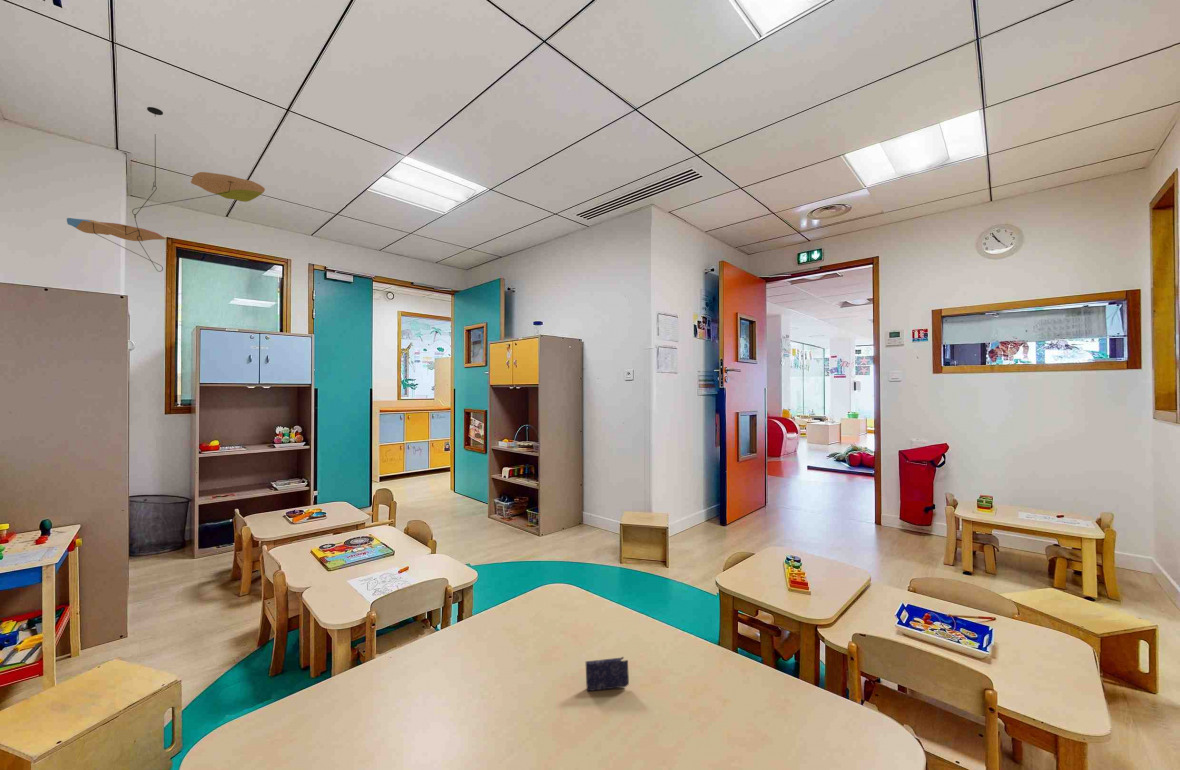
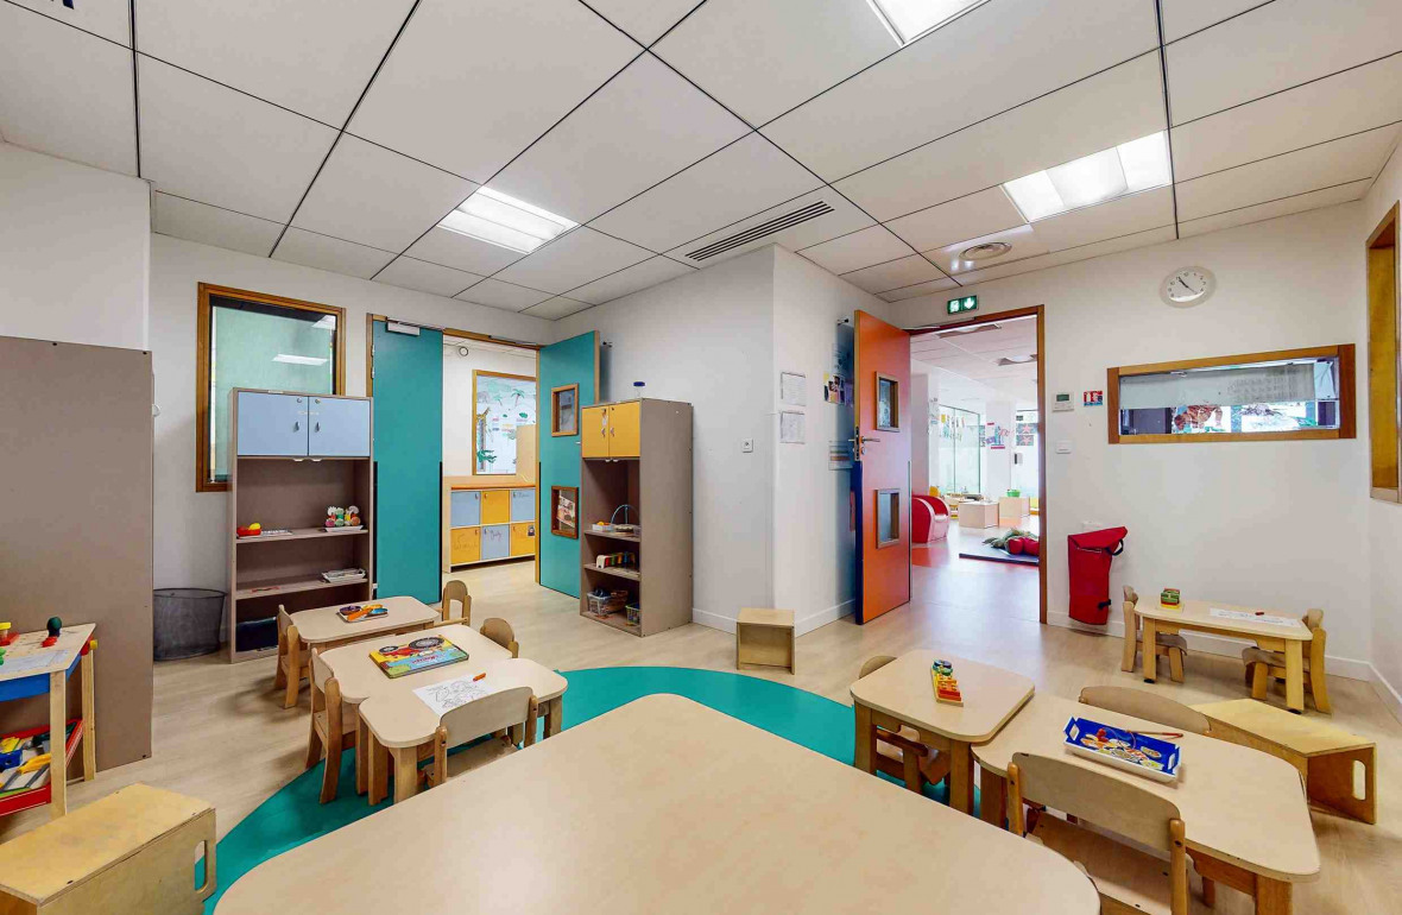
- crayon box [584,656,630,692]
- ceiling mobile [66,106,266,273]
